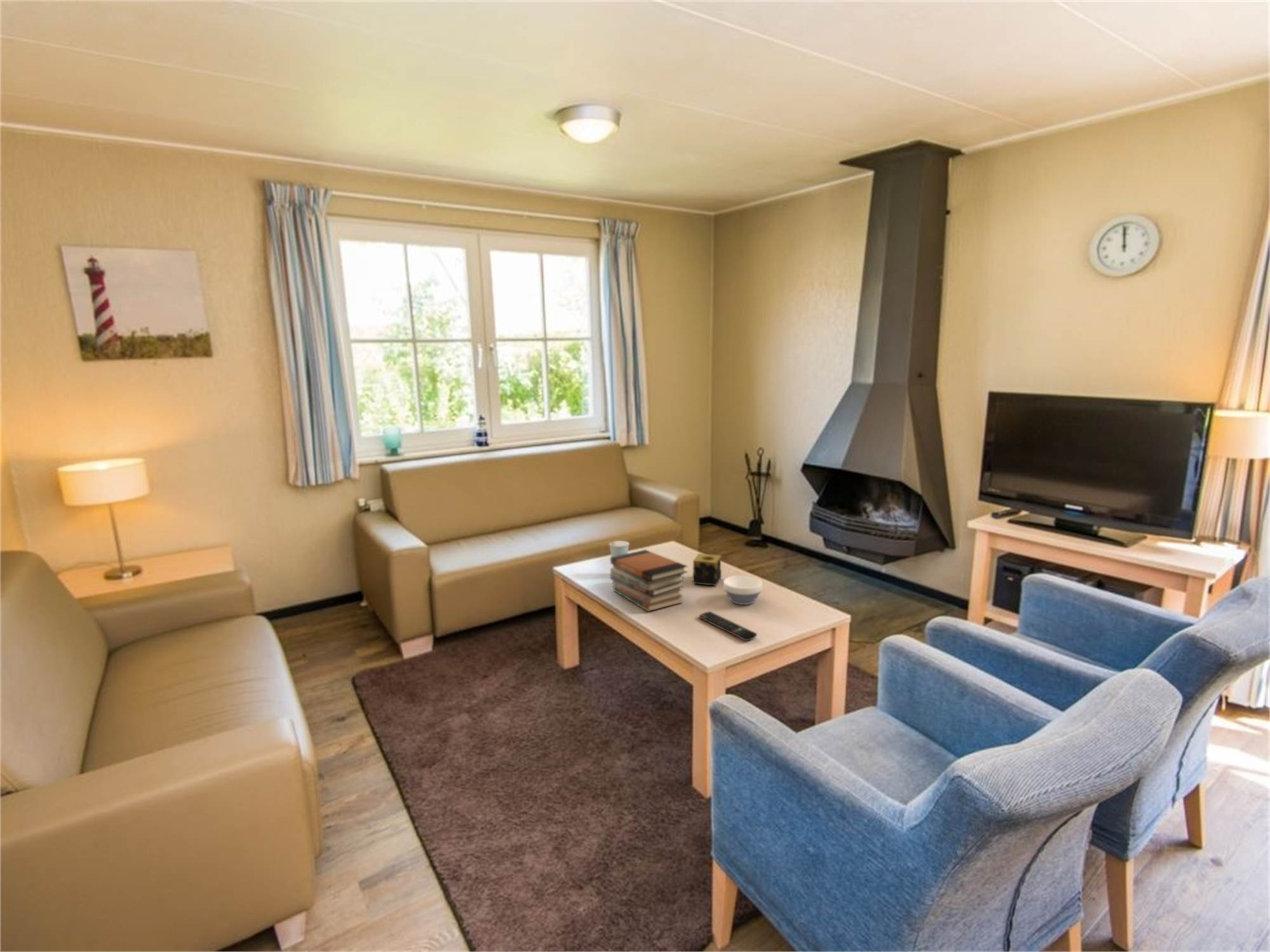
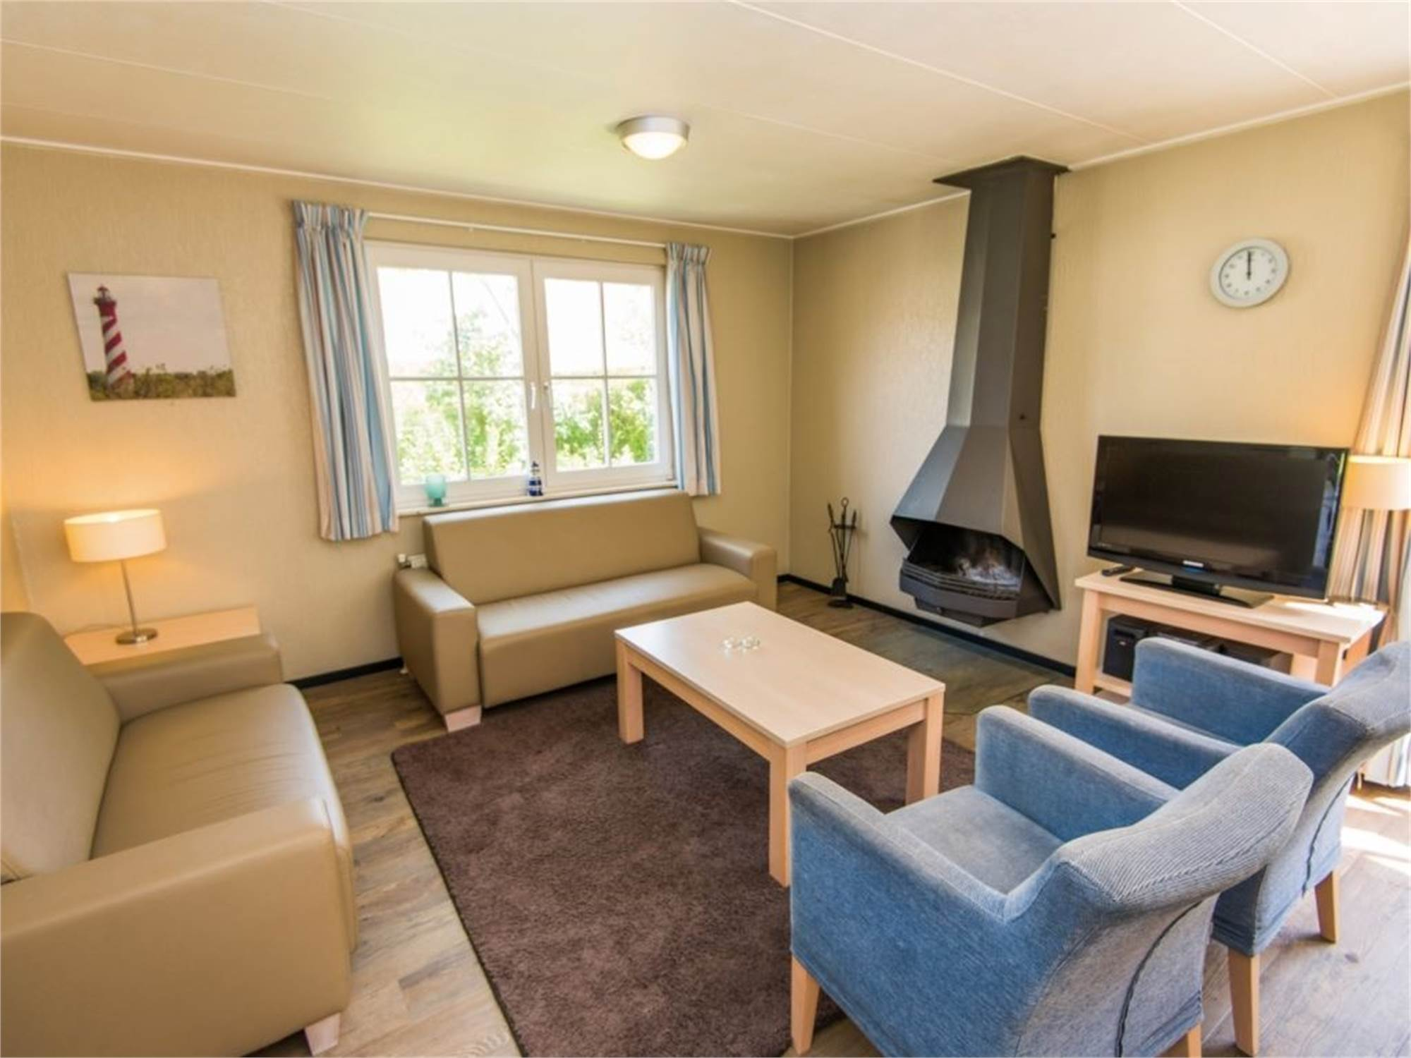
- remote control [698,611,758,642]
- bowl [723,575,763,605]
- candle [692,553,722,586]
- cup [608,540,630,567]
- book stack [610,549,688,612]
